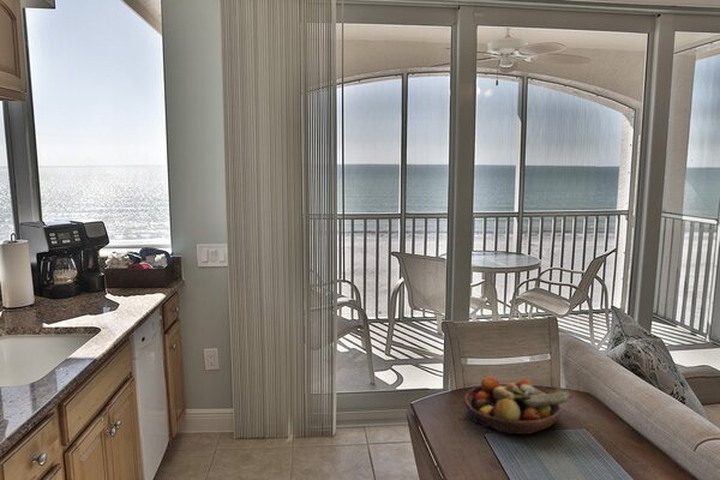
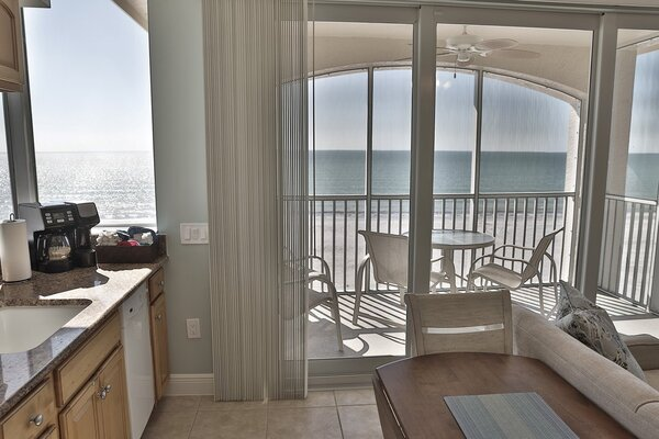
- fruit bowl [462,376,572,436]
